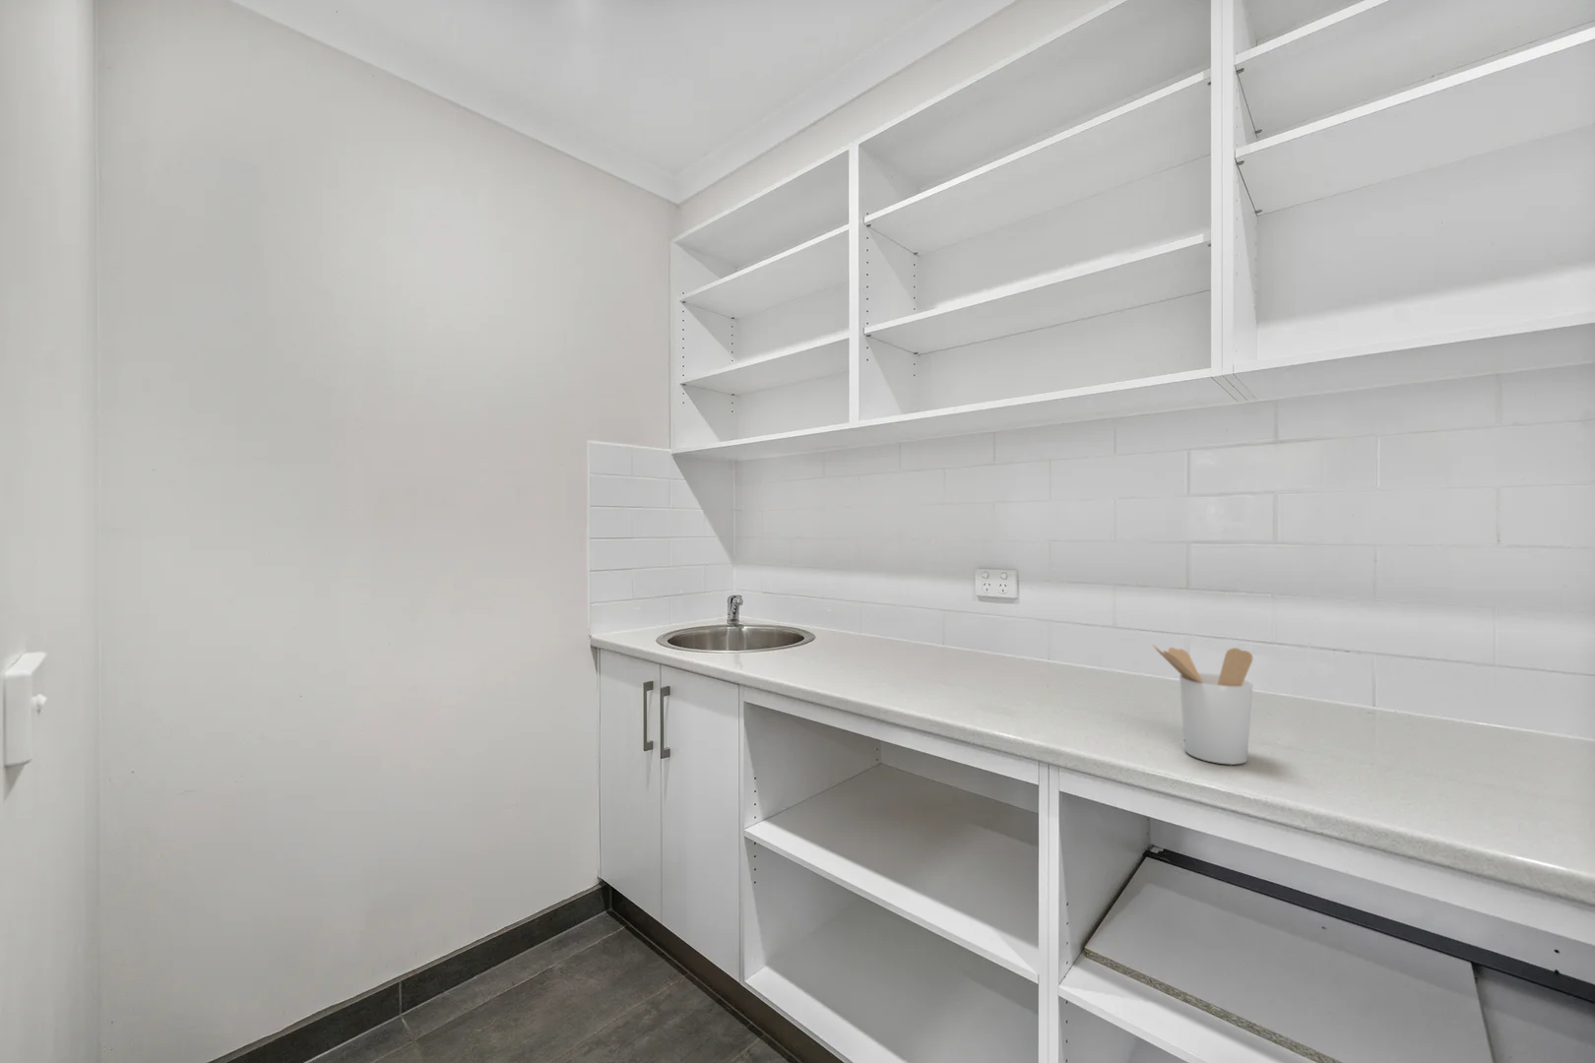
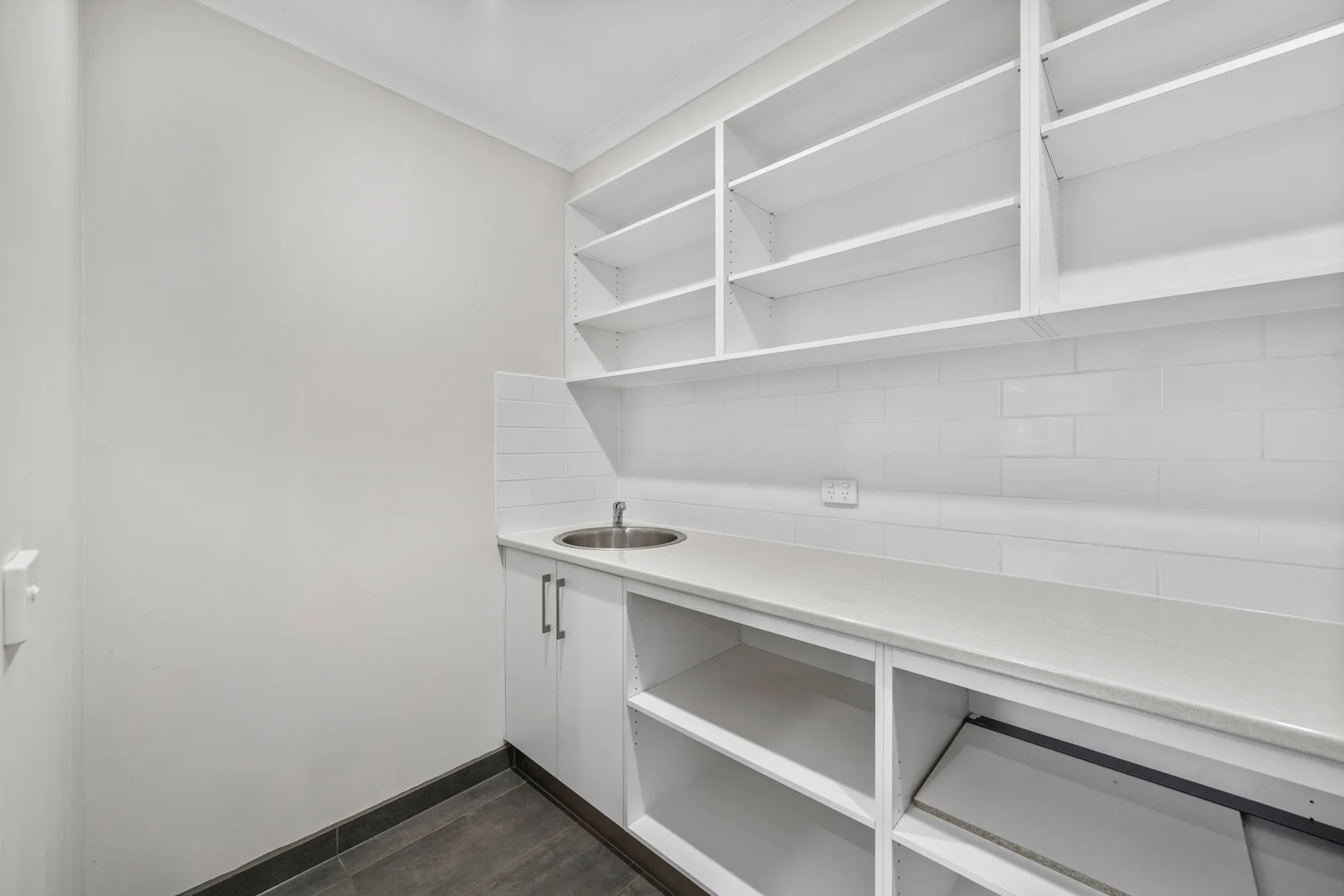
- utensil holder [1151,644,1254,765]
